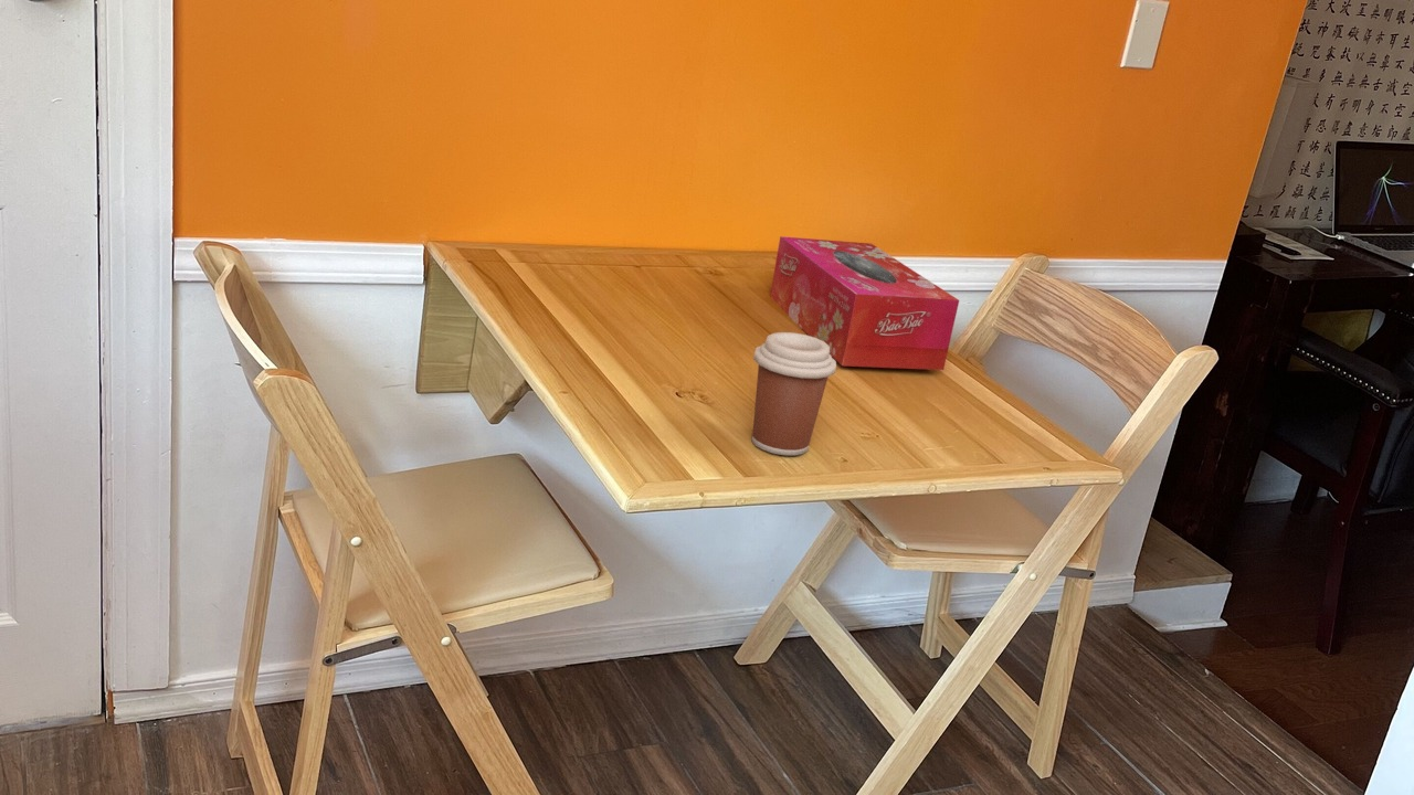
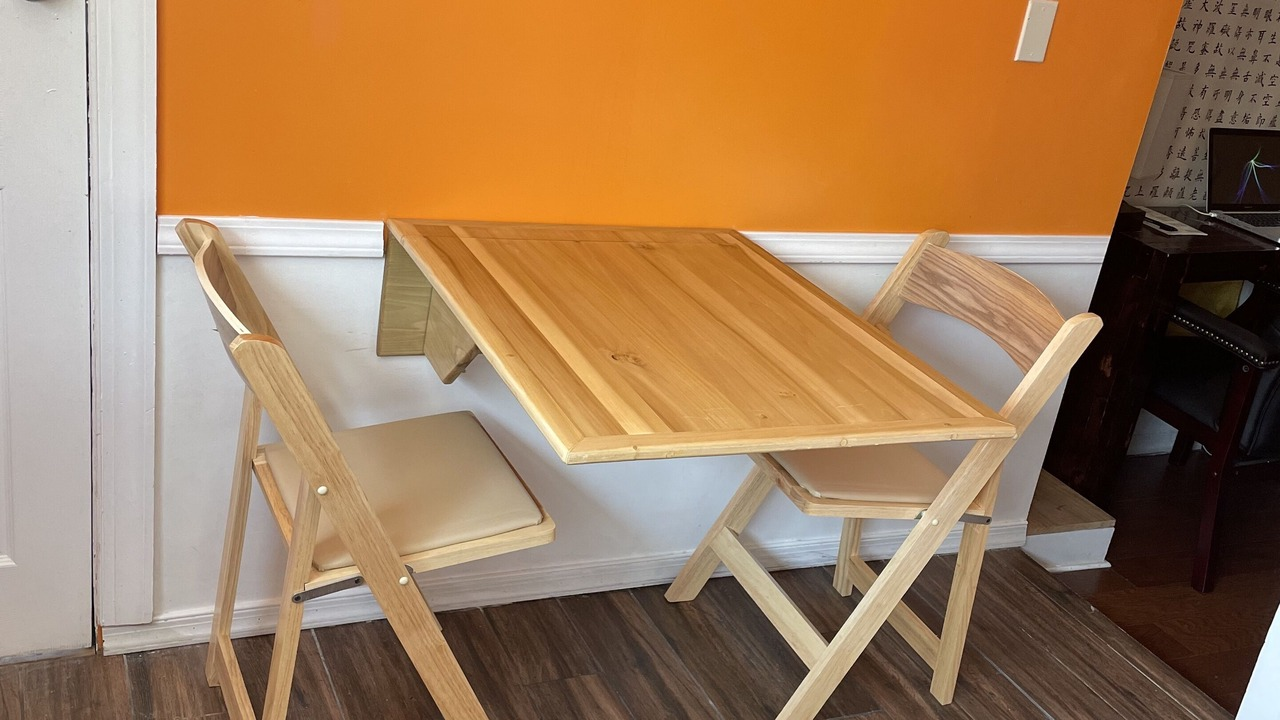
- coffee cup [751,331,837,456]
- tissue box [769,235,960,371]
